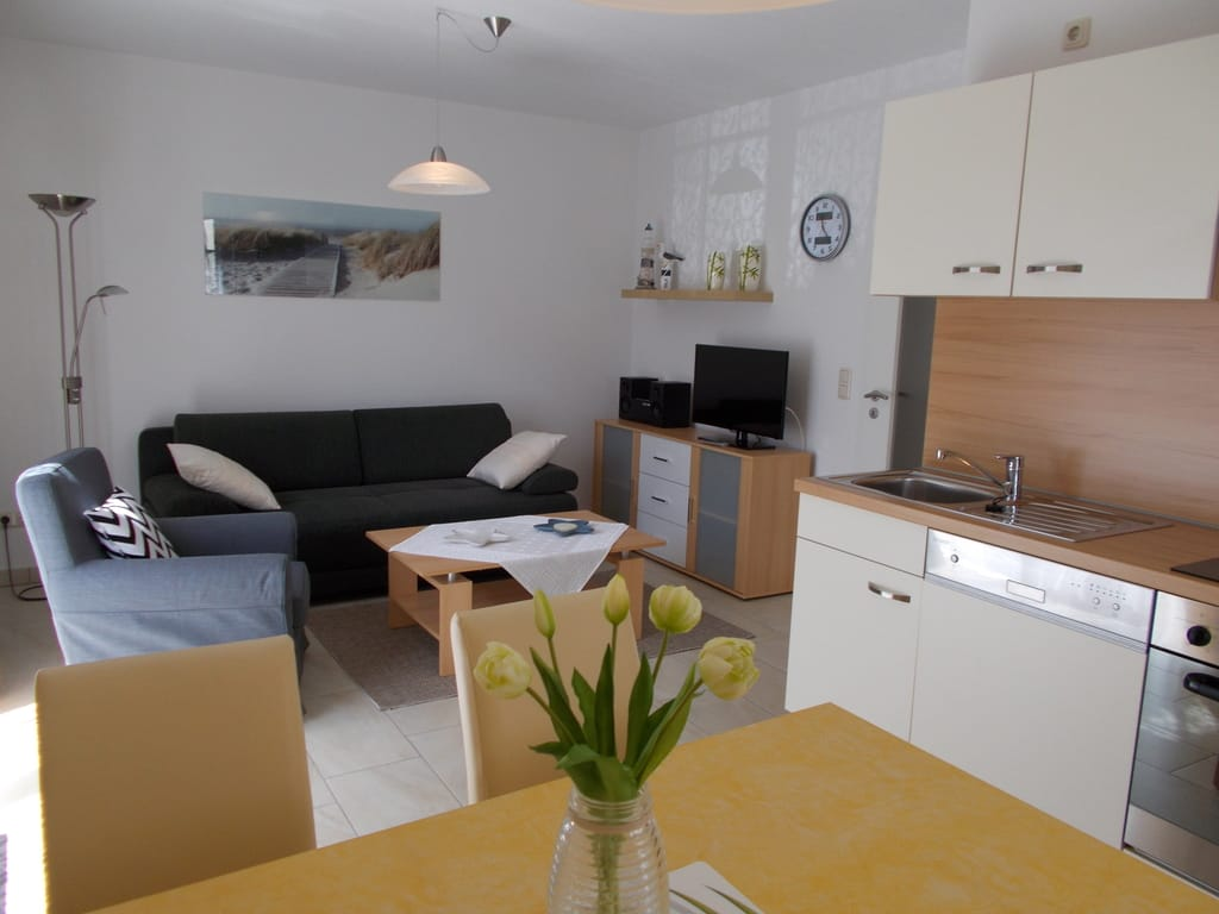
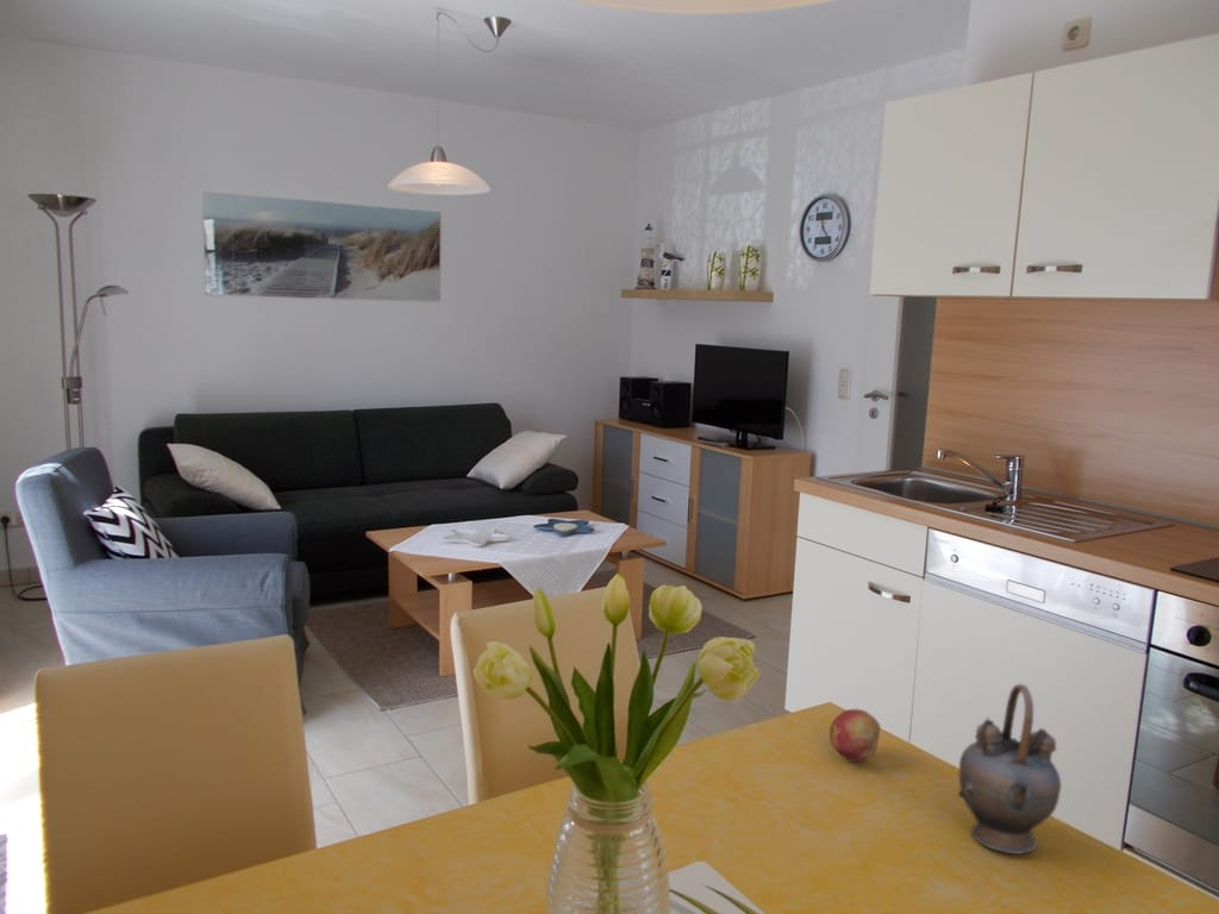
+ fruit [829,708,881,763]
+ teapot [957,683,1062,856]
